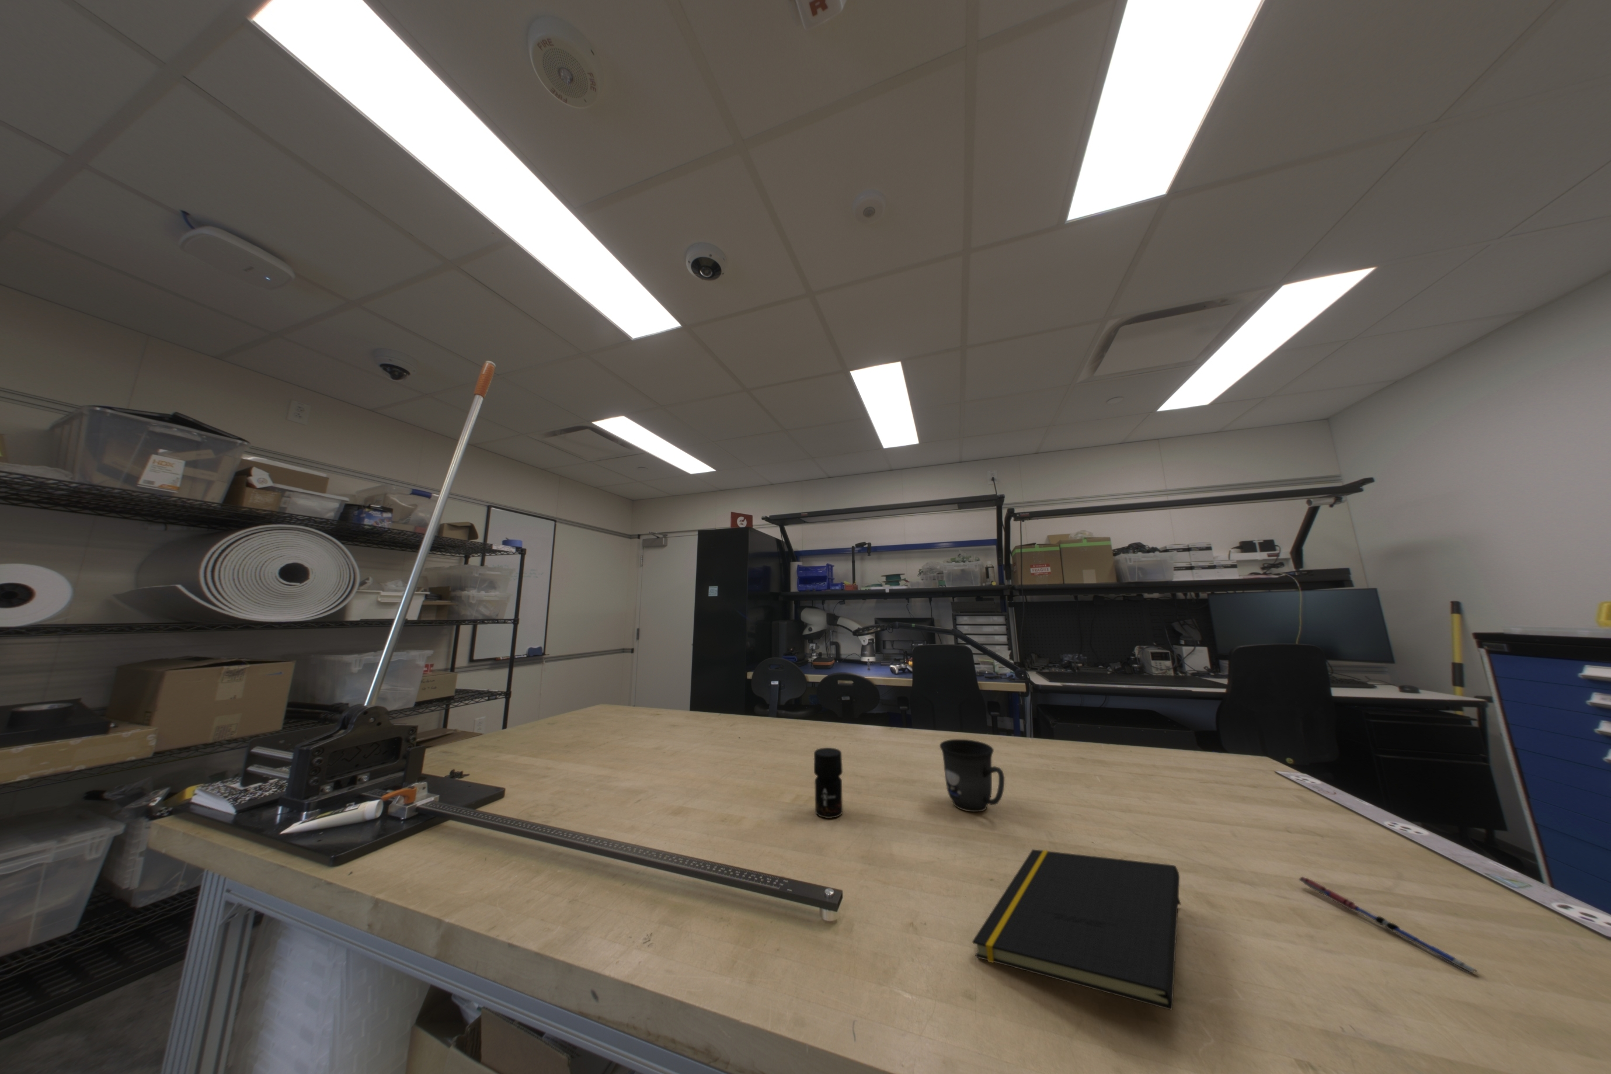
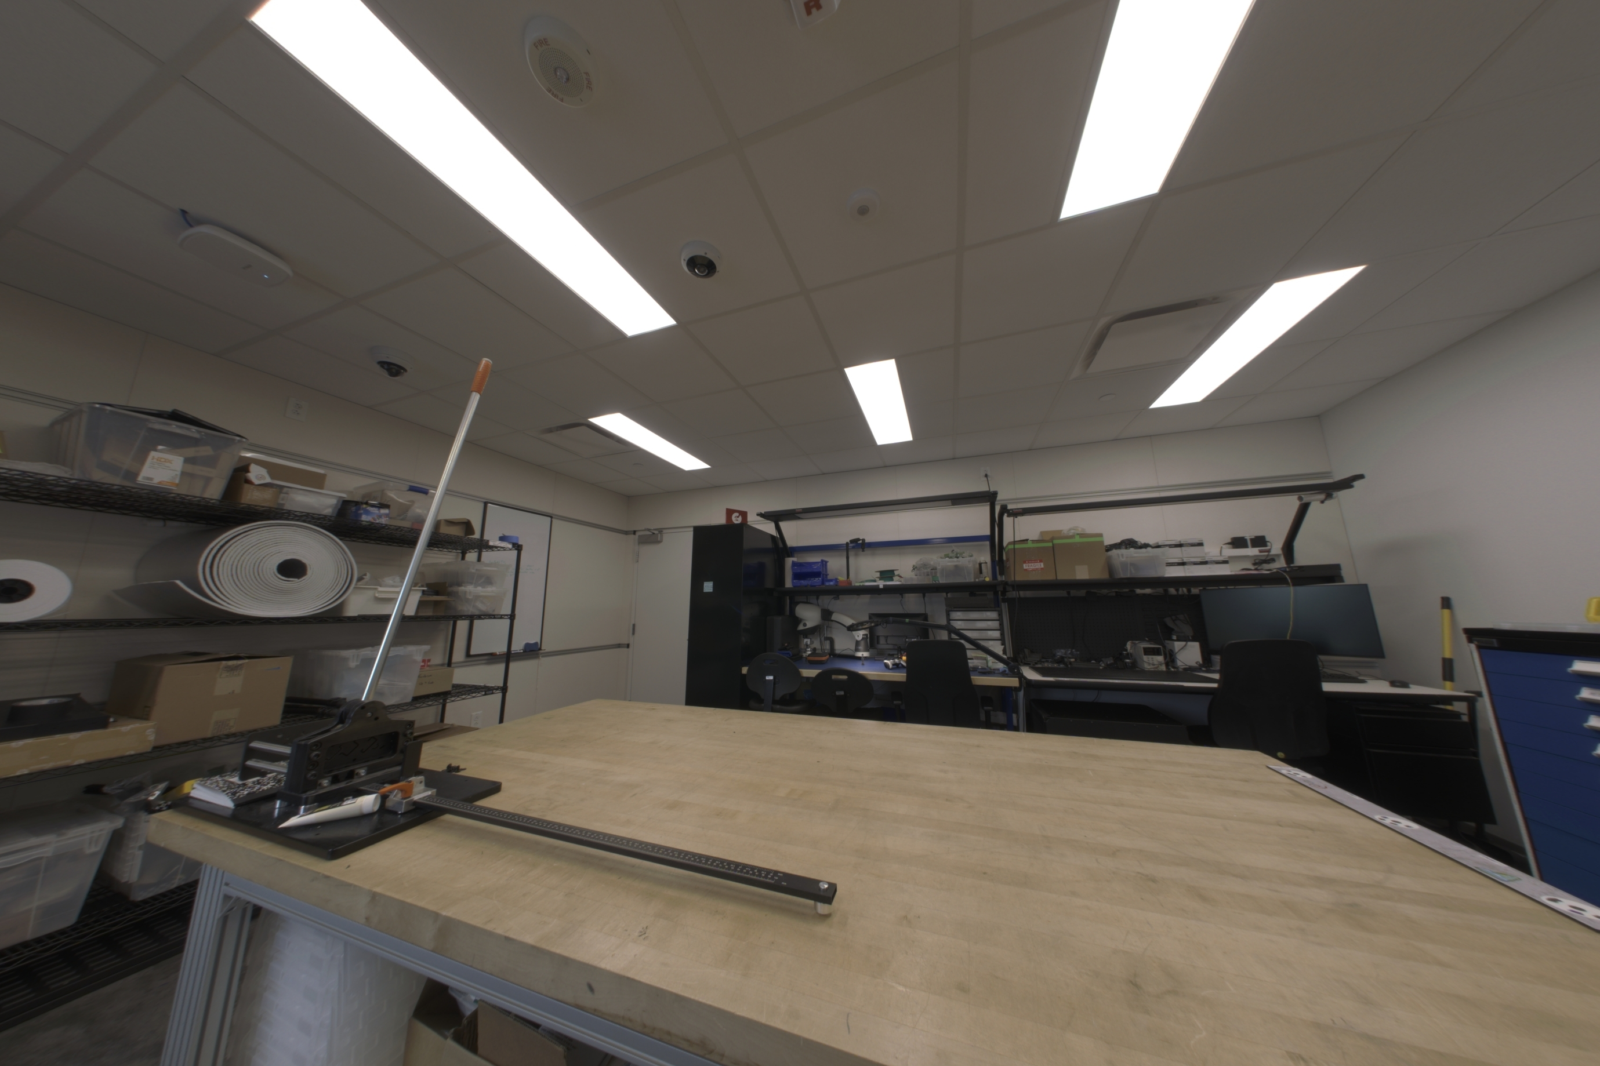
- jar [814,747,843,819]
- mug [939,738,1004,813]
- notepad [972,849,1182,1010]
- pen [1297,876,1480,975]
